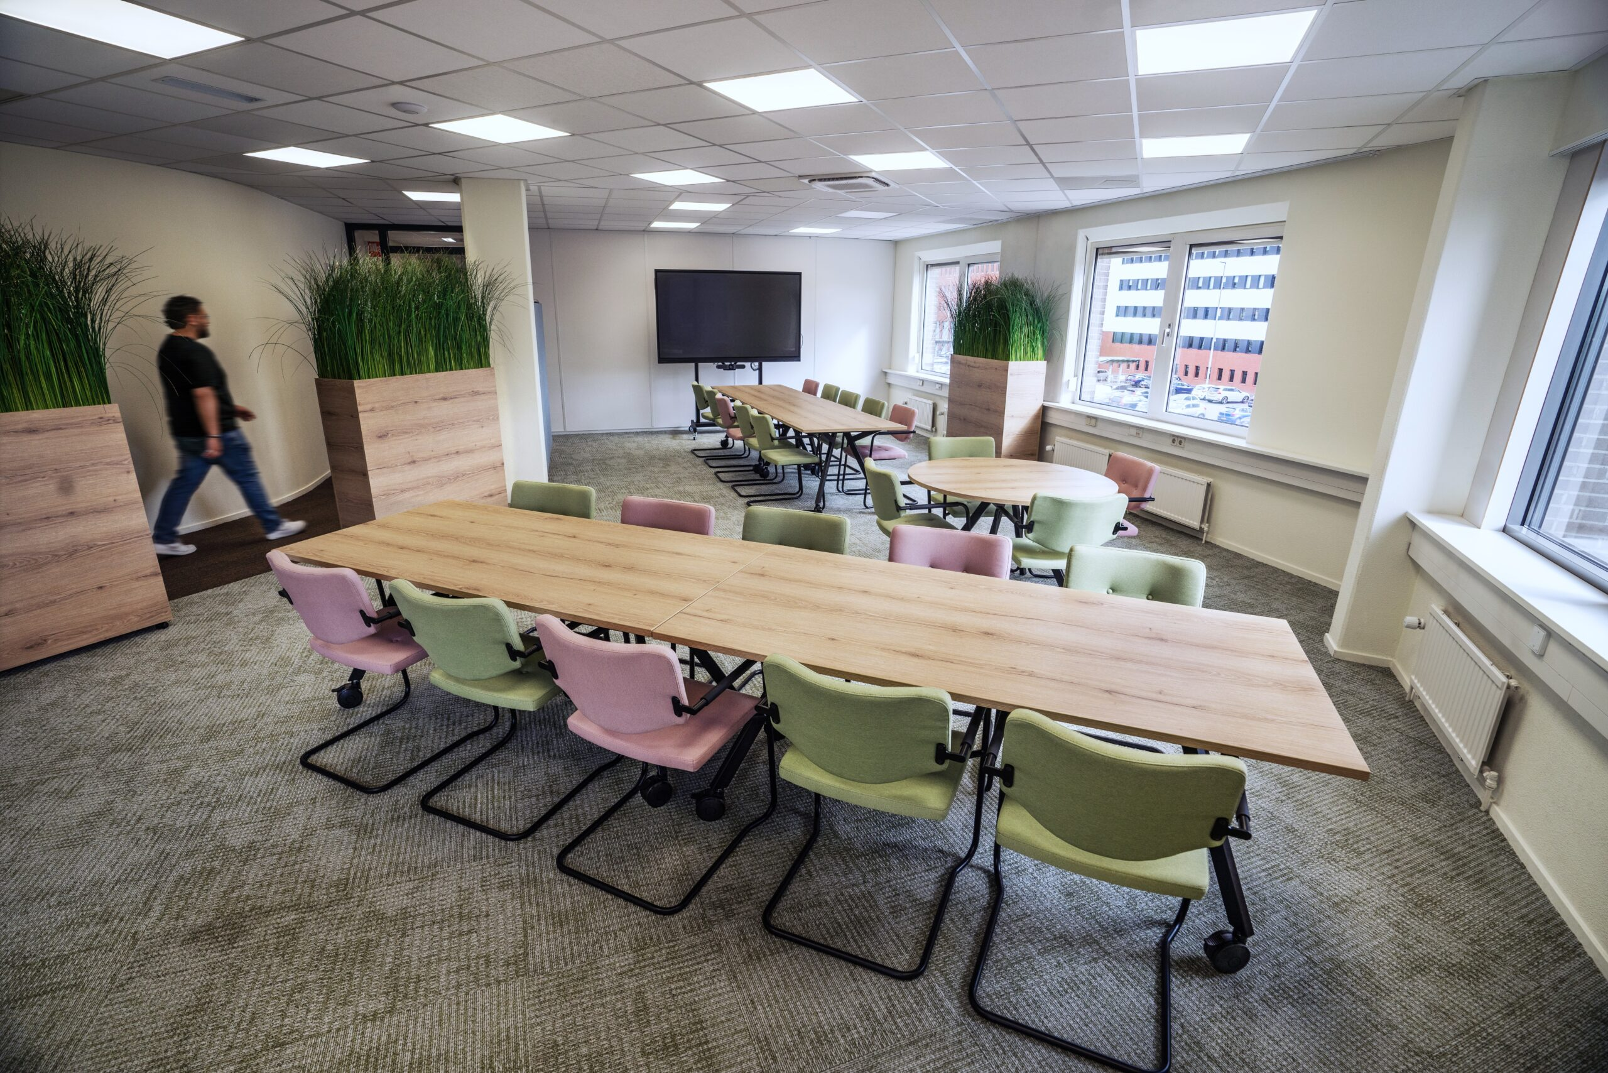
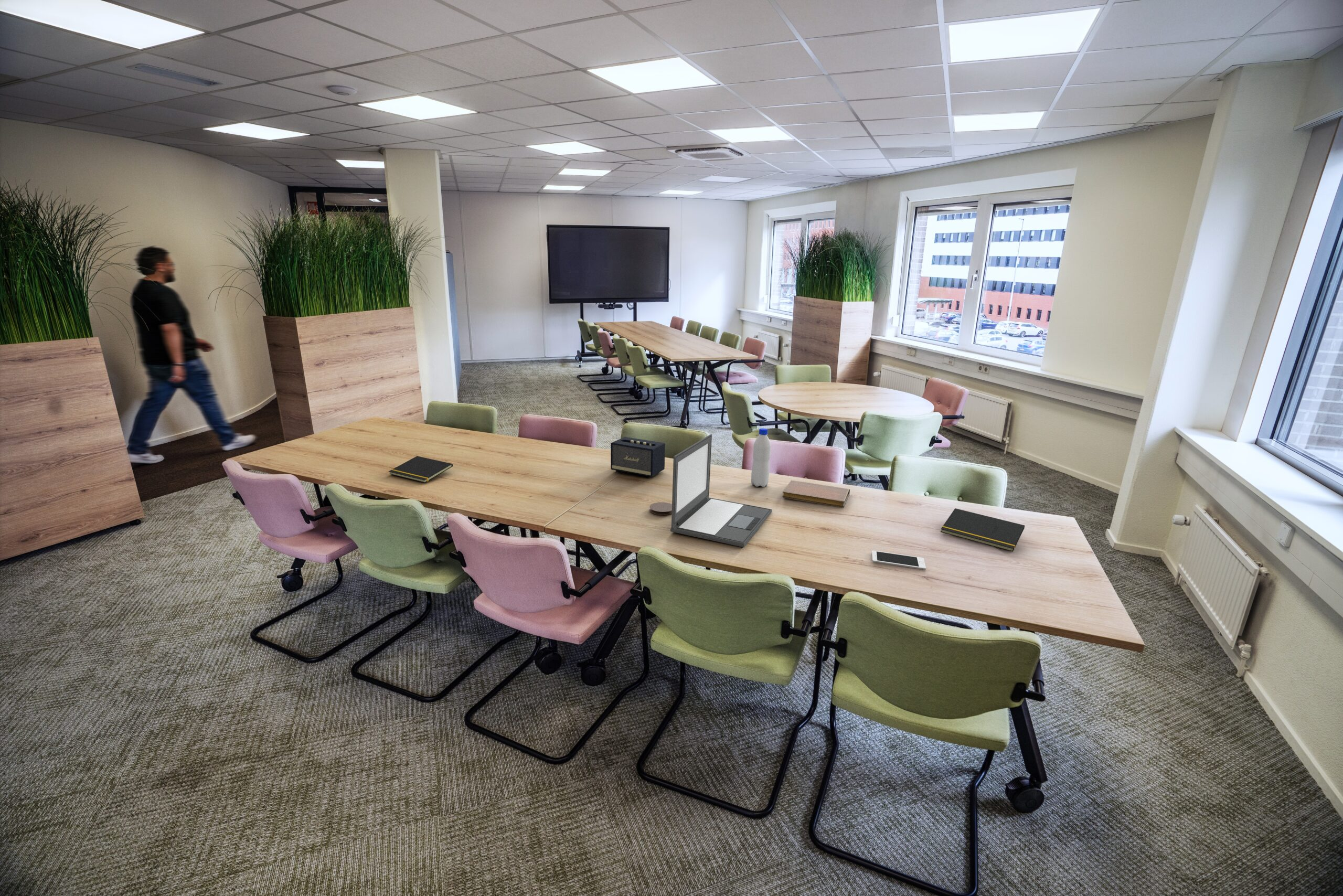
+ notepad [388,455,453,483]
+ laptop [670,434,772,548]
+ notebook [782,480,850,508]
+ water bottle [751,428,772,487]
+ notepad [940,508,1025,552]
+ coaster [649,502,672,516]
+ cell phone [871,550,926,570]
+ speaker [610,436,666,478]
